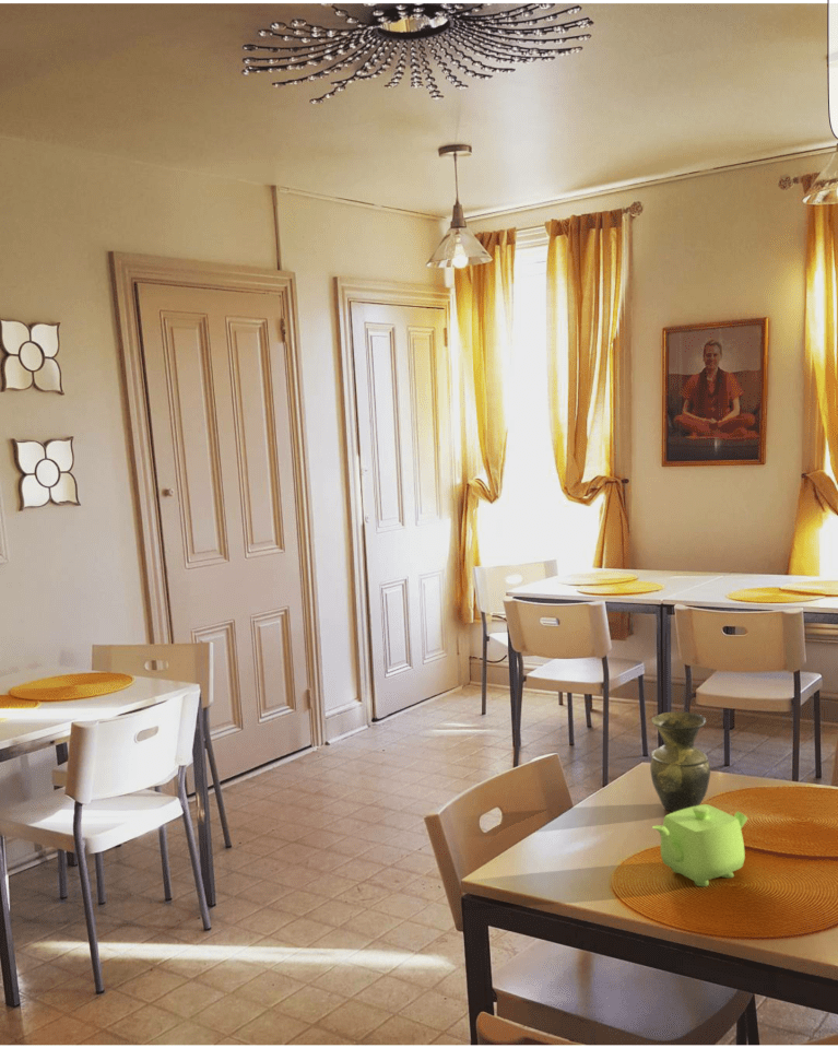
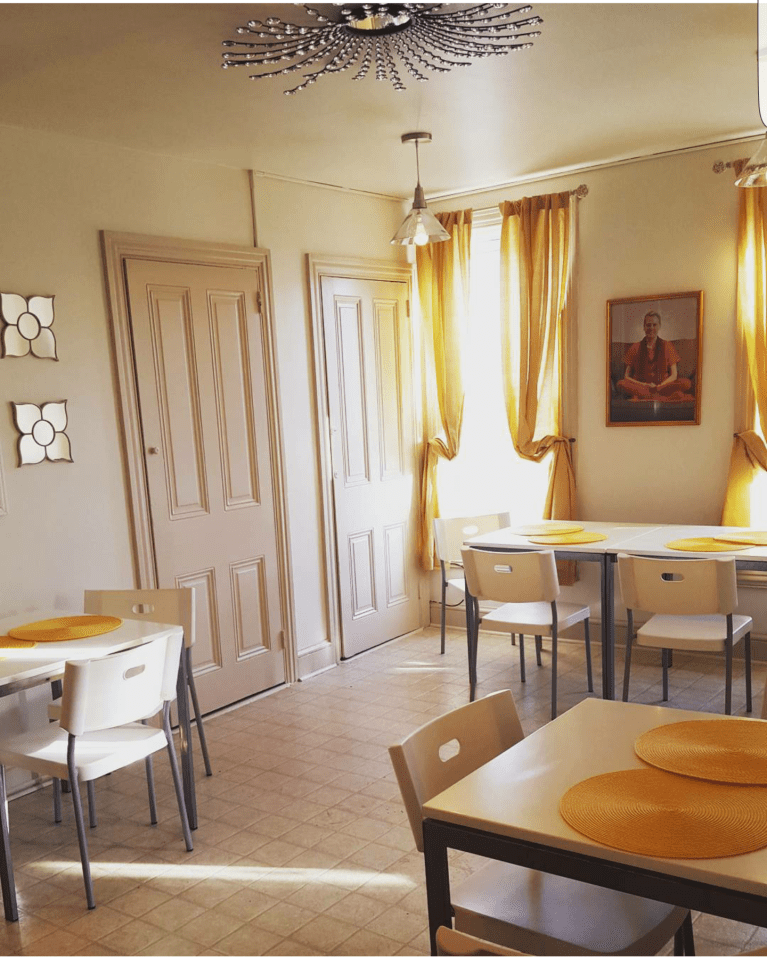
- teapot [651,803,748,887]
- vase [649,711,711,813]
